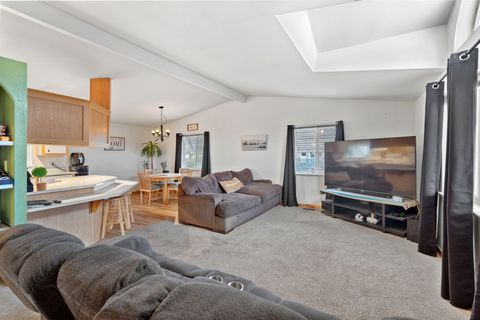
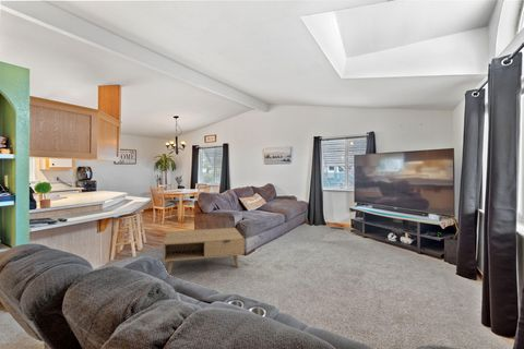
+ coffee table [162,227,246,275]
